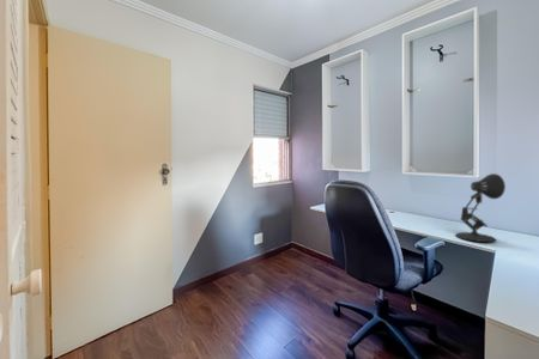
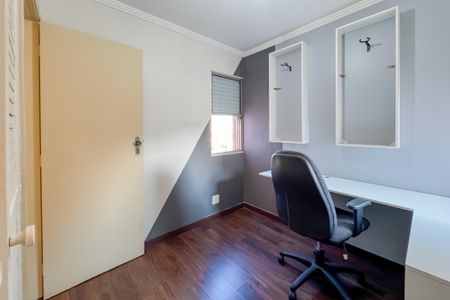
- desk lamp [454,172,507,243]
